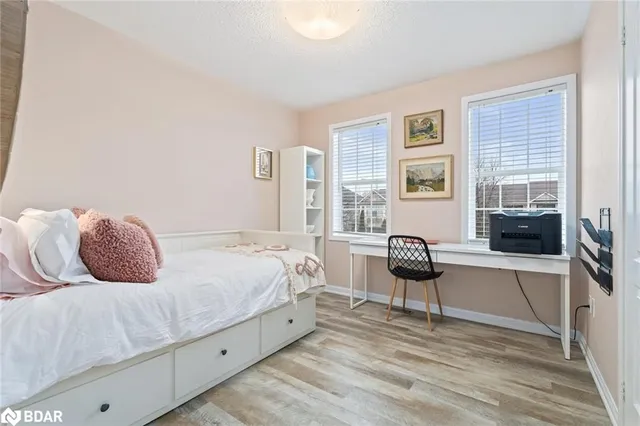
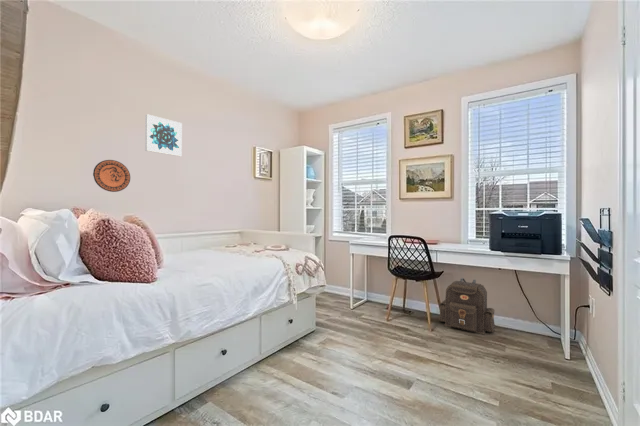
+ wall art [144,113,183,158]
+ decorative plate [92,159,131,193]
+ backpack [438,277,496,335]
